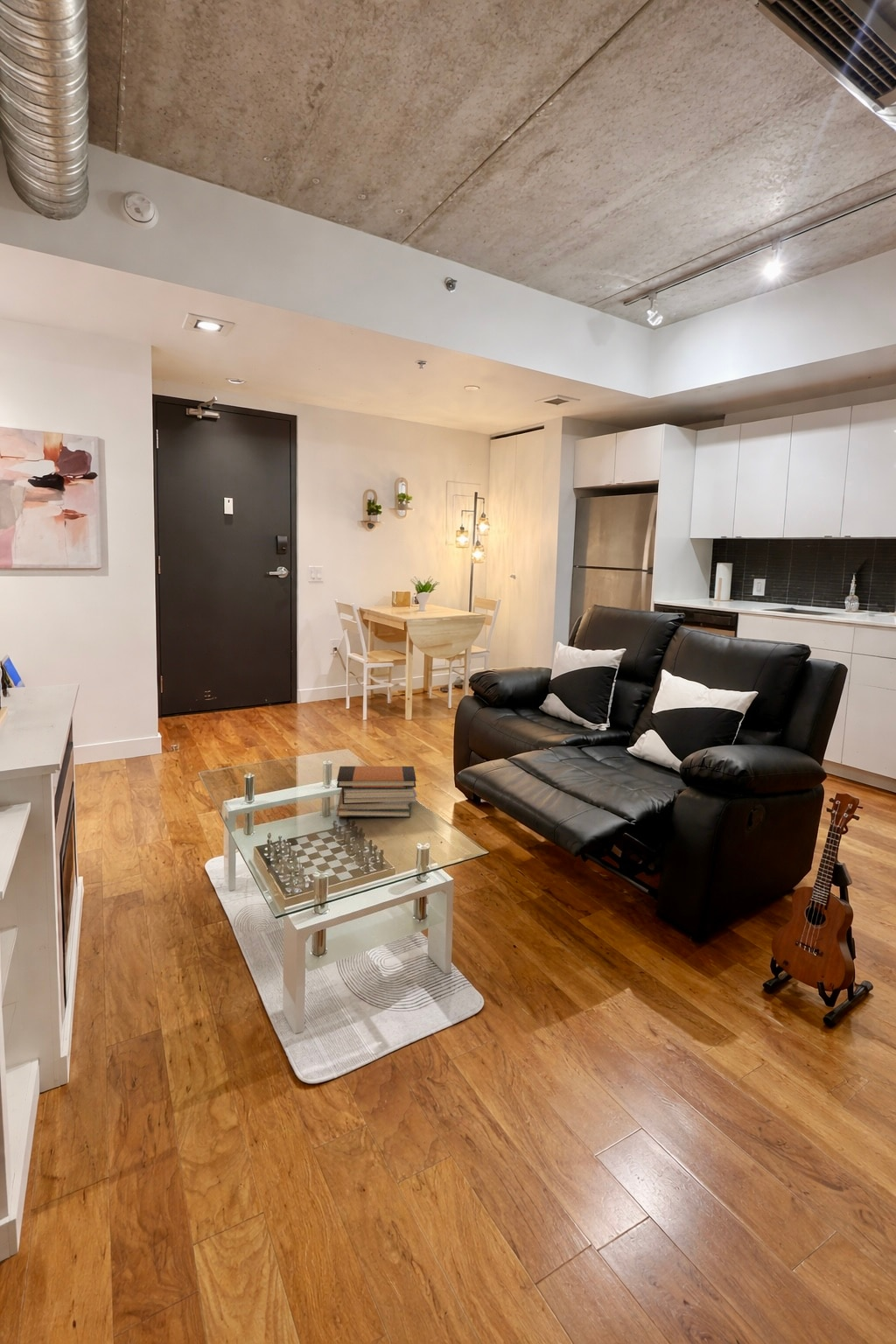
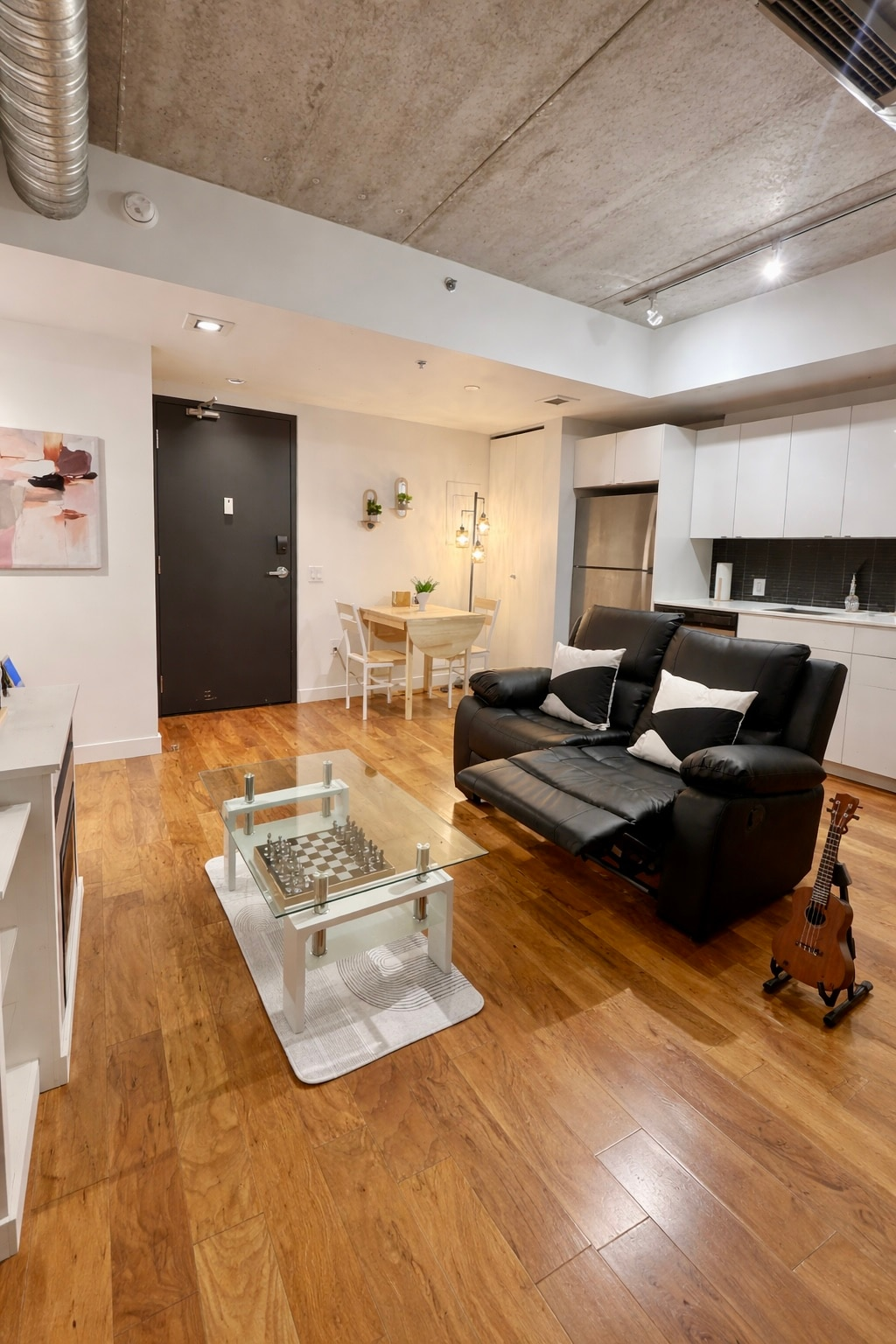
- book stack [336,766,417,818]
